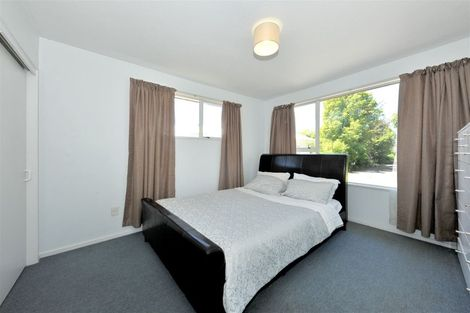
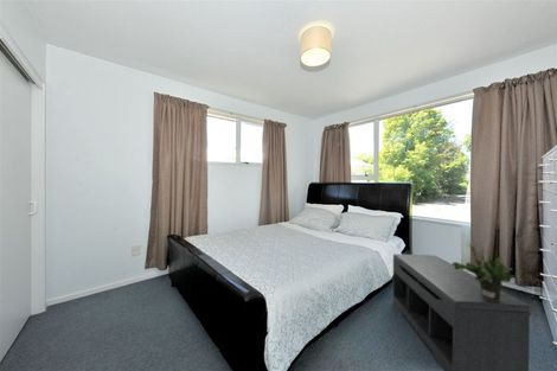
+ bench [392,254,532,371]
+ potted plant [450,242,517,301]
